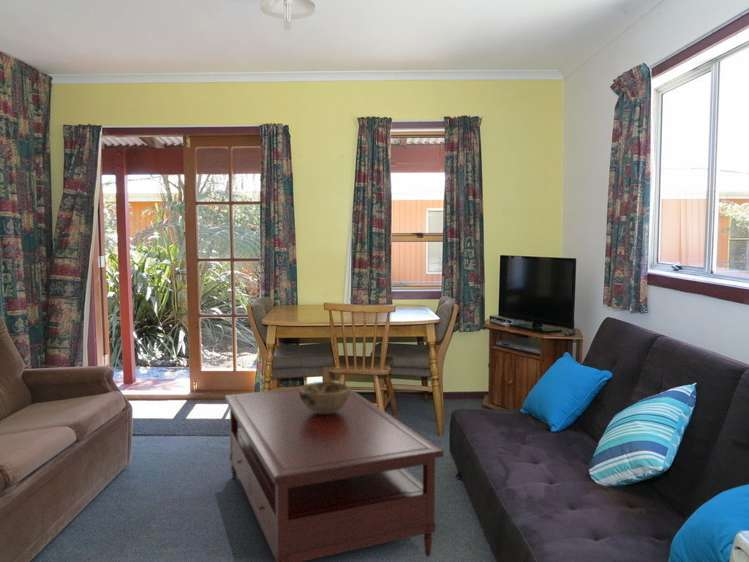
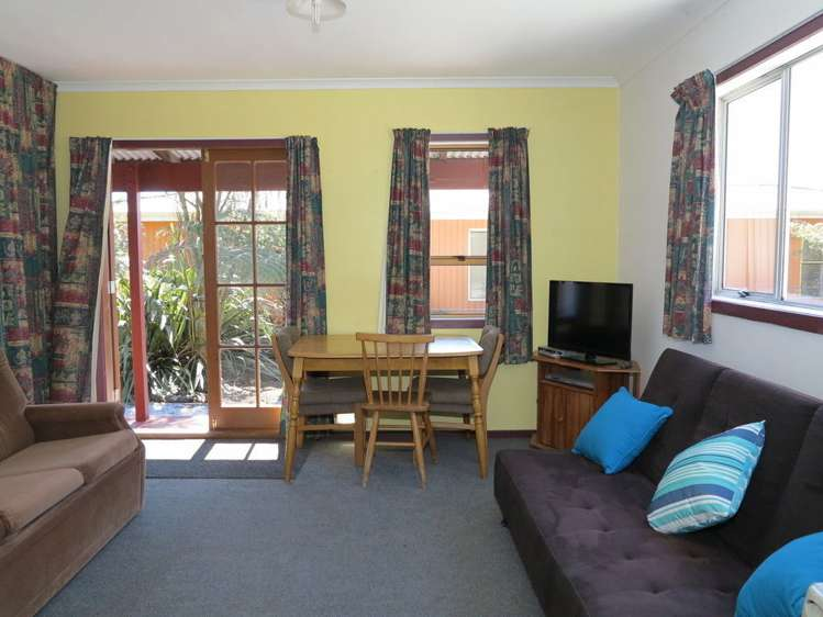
- coffee table [224,383,445,562]
- decorative bowl [299,381,350,414]
